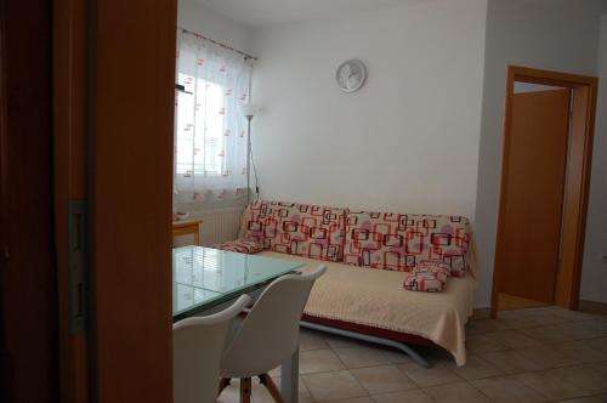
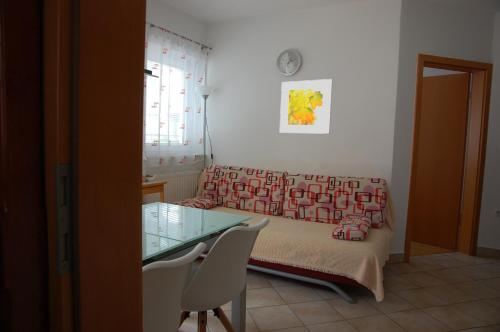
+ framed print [279,78,333,135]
